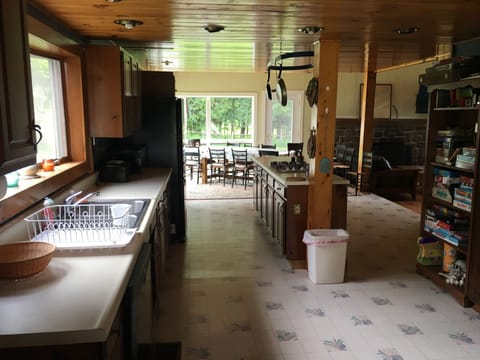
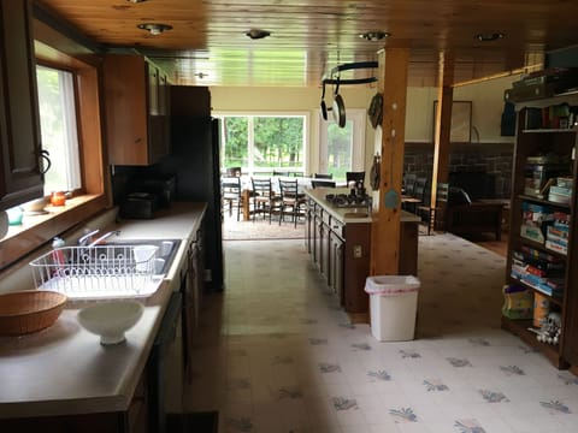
+ bowl [75,299,146,345]
